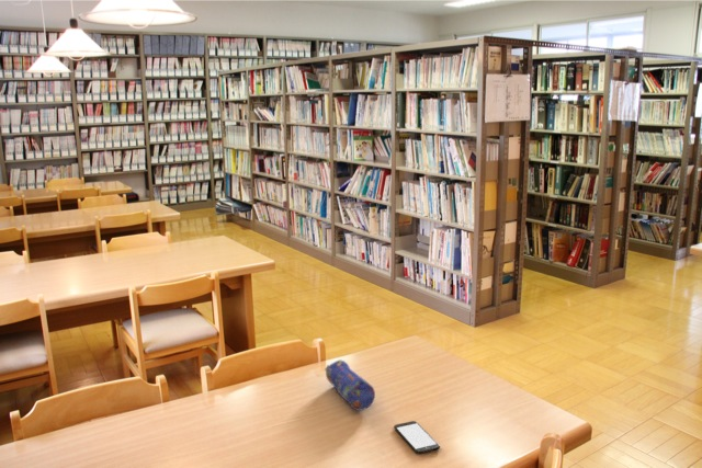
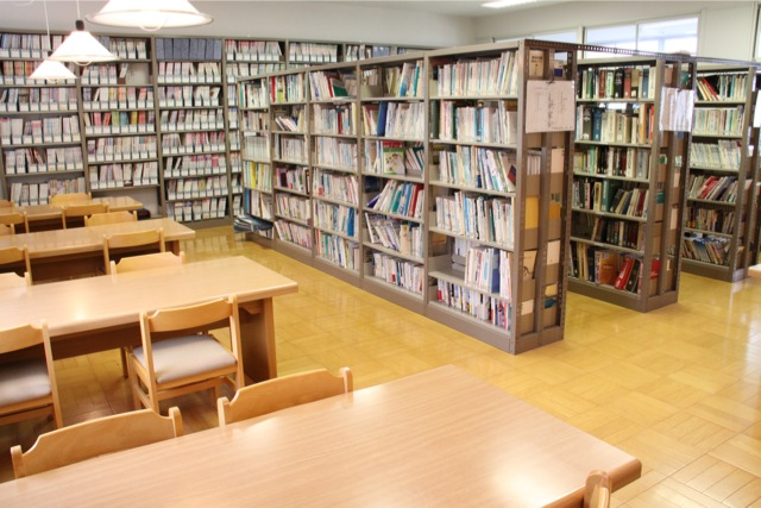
- pencil case [324,358,376,412]
- smartphone [393,420,441,455]
